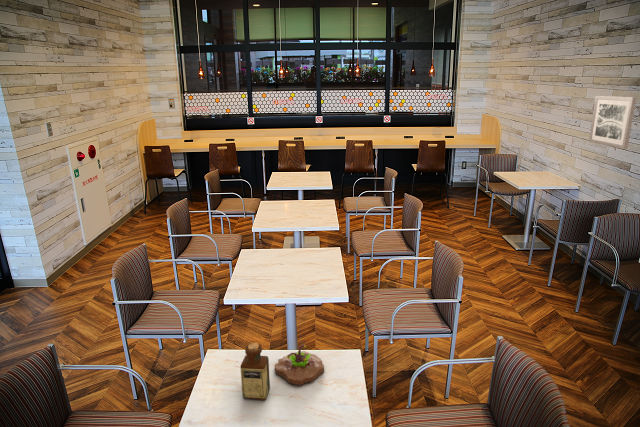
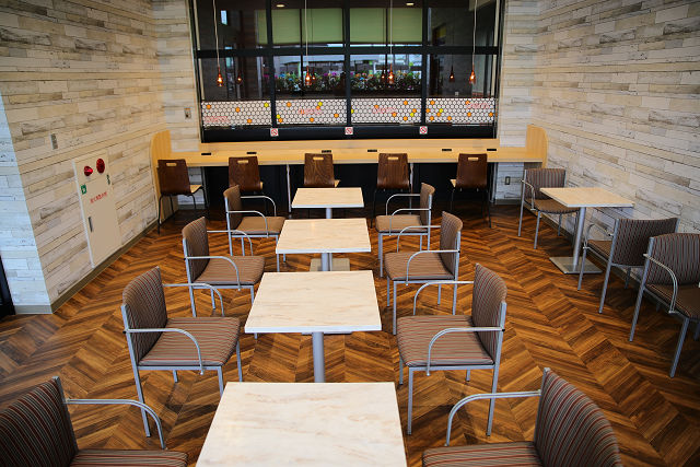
- bottle [240,342,271,401]
- wall art [588,95,637,150]
- succulent planter [274,343,325,386]
